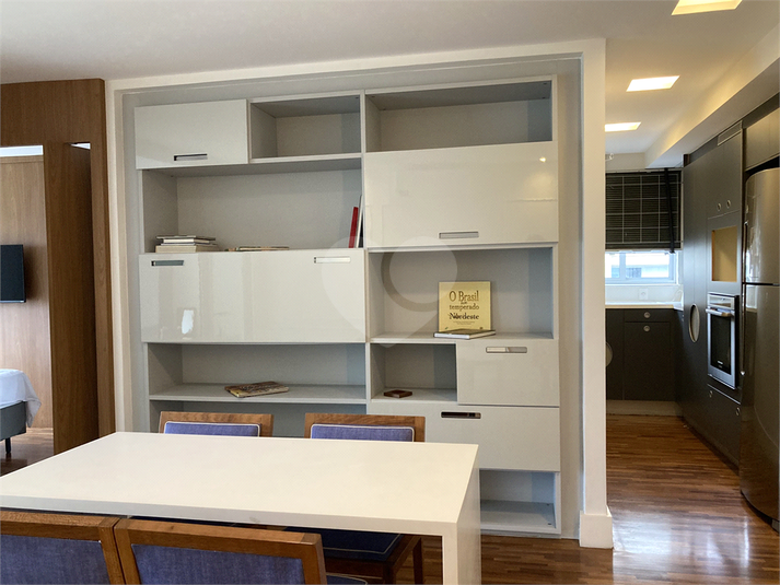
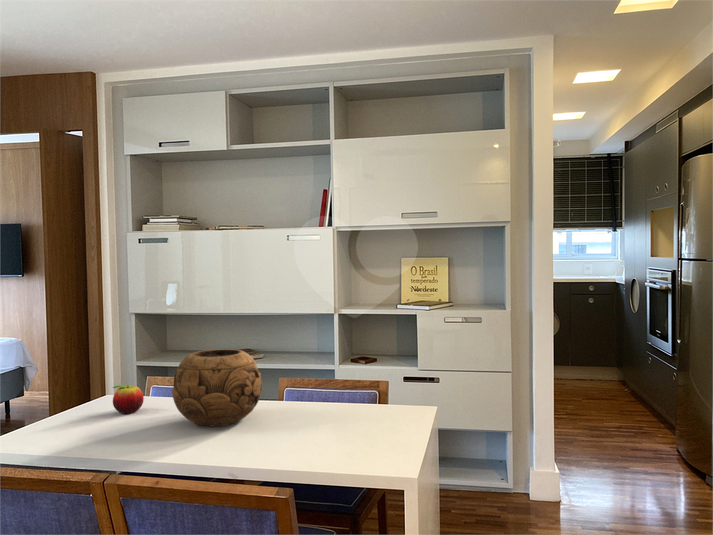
+ decorative bowl [171,348,263,427]
+ fruit [112,384,145,414]
